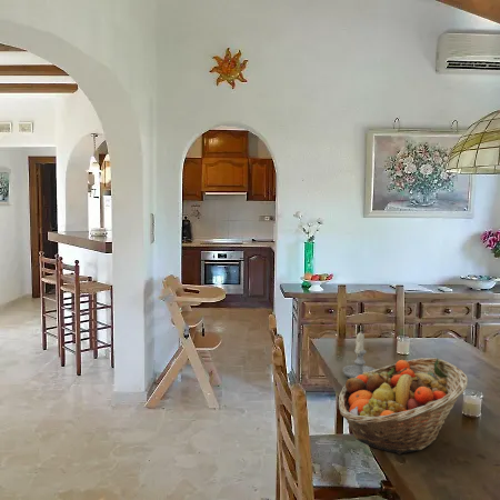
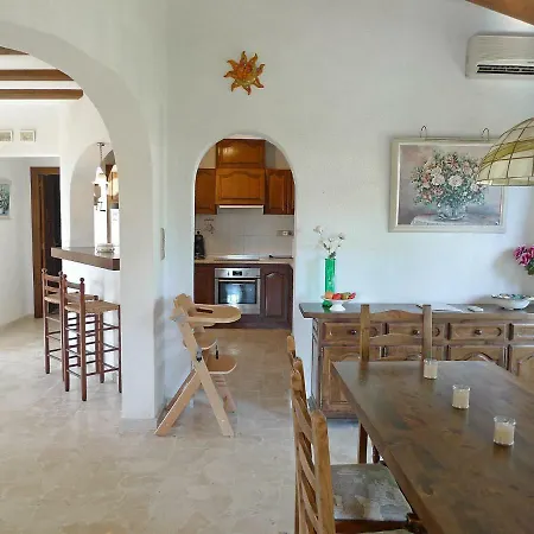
- fruit basket [338,357,469,456]
- candle [342,332,377,379]
